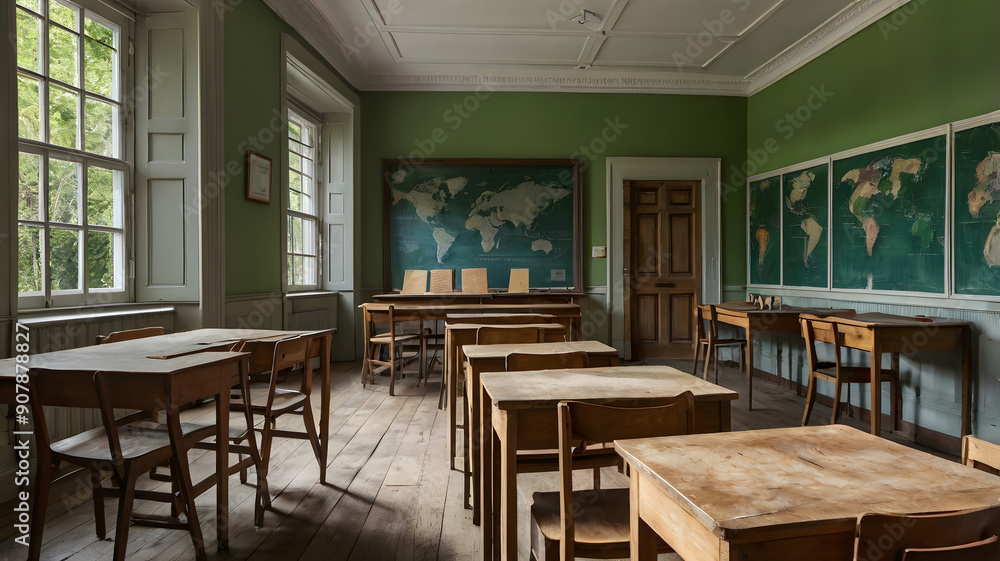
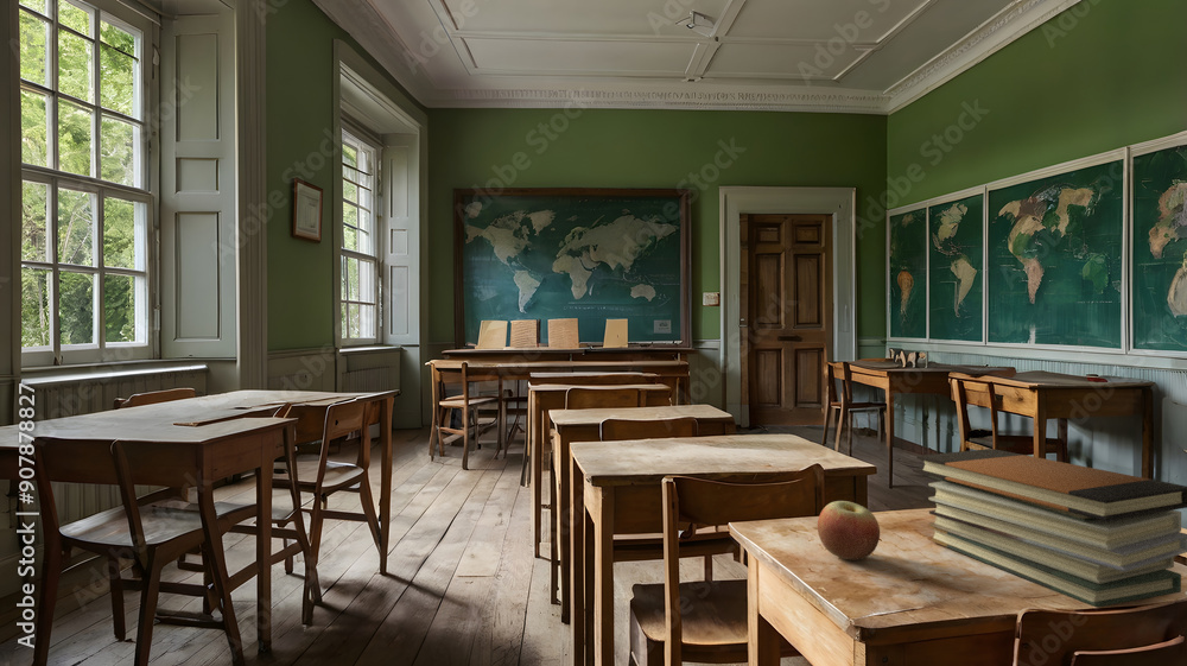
+ apple [817,500,881,562]
+ book stack [915,448,1187,608]
